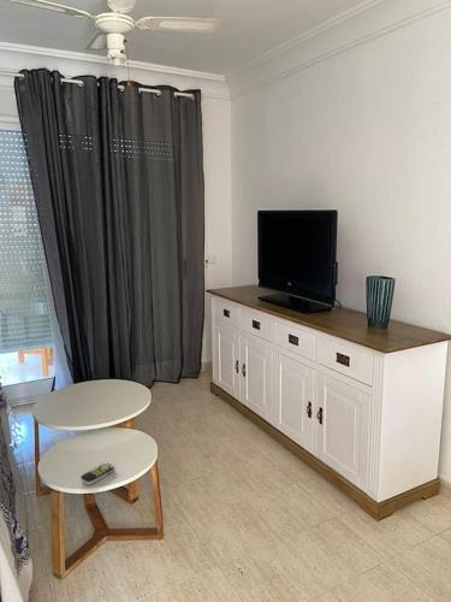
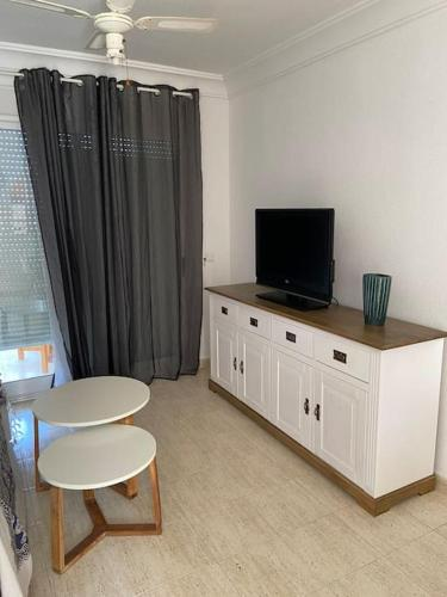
- remote control [79,462,115,485]
